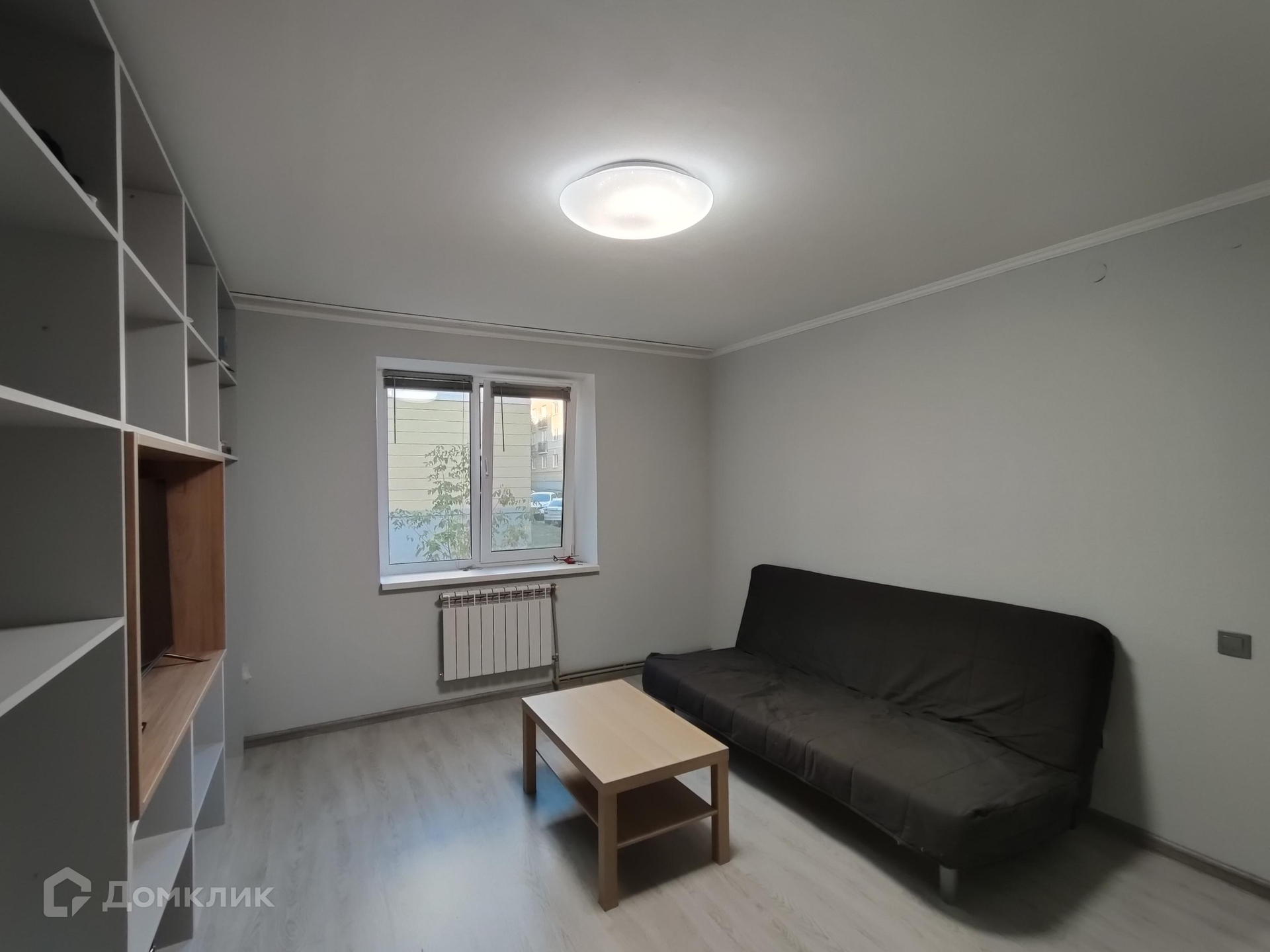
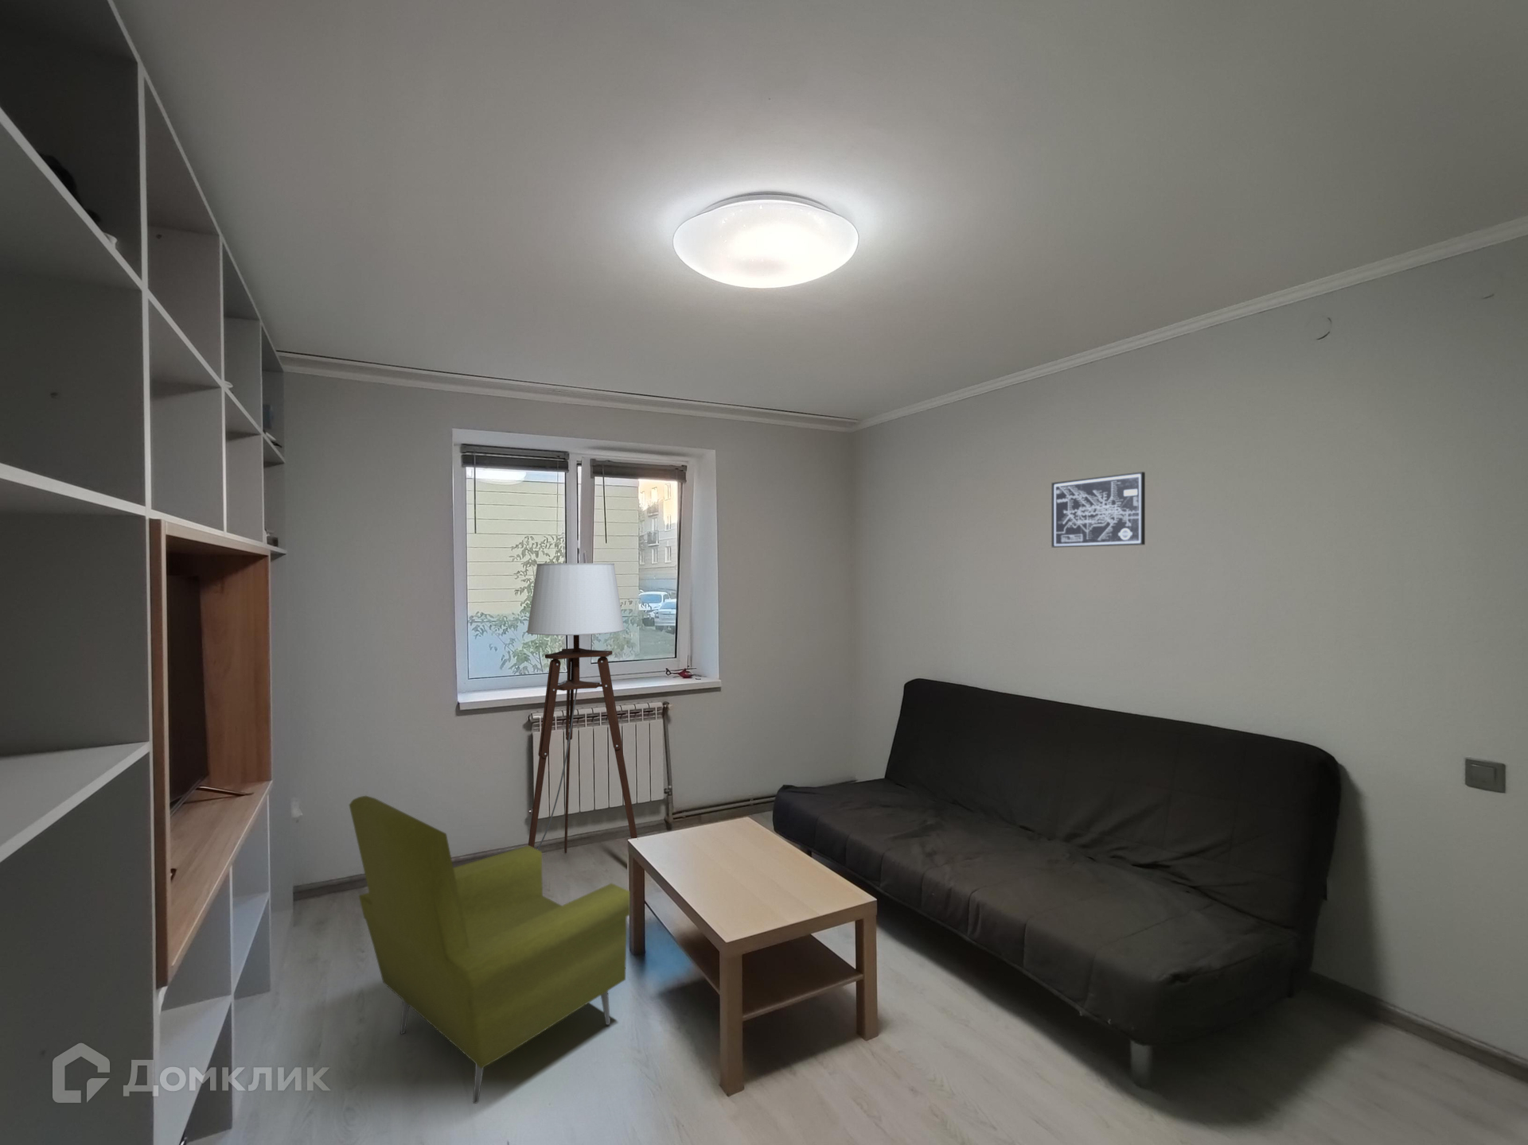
+ floor lamp [526,562,638,854]
+ armchair [349,795,632,1104]
+ wall art [1050,470,1145,548]
